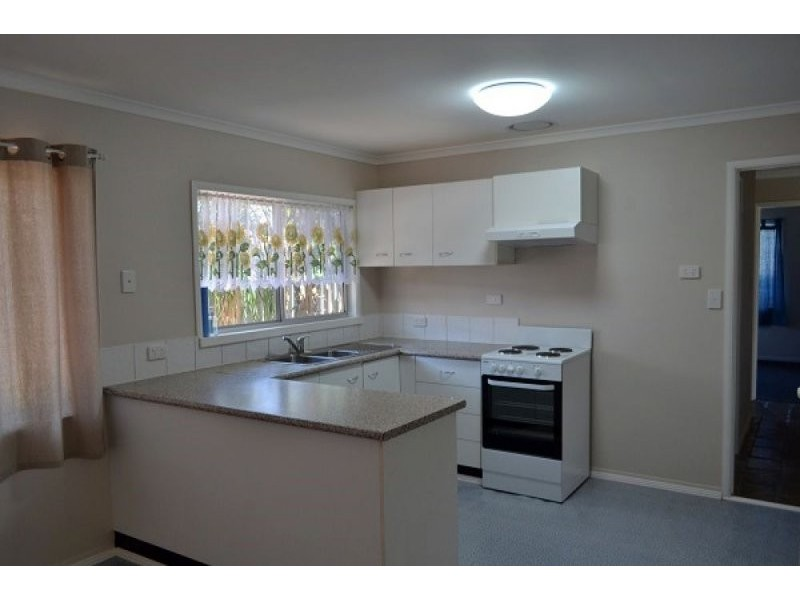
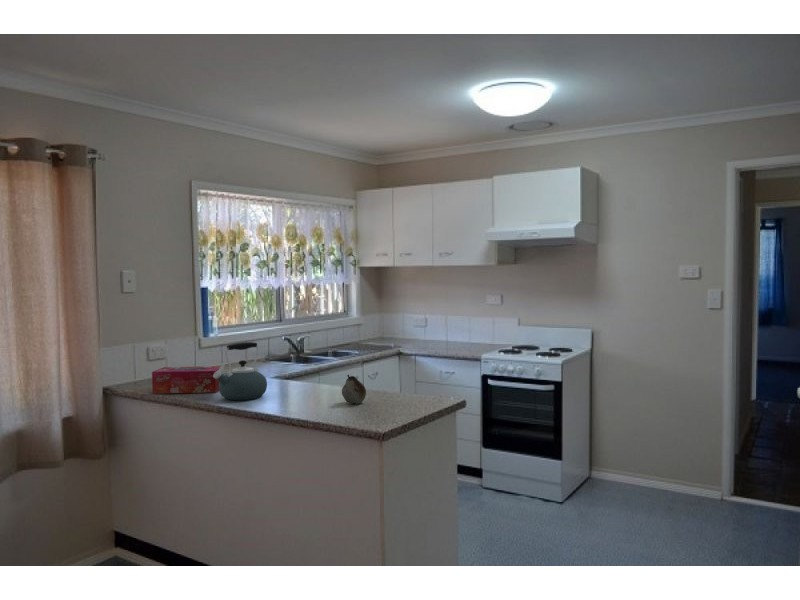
+ tissue box [151,365,225,395]
+ fruit [341,374,367,405]
+ kettle [213,341,268,401]
